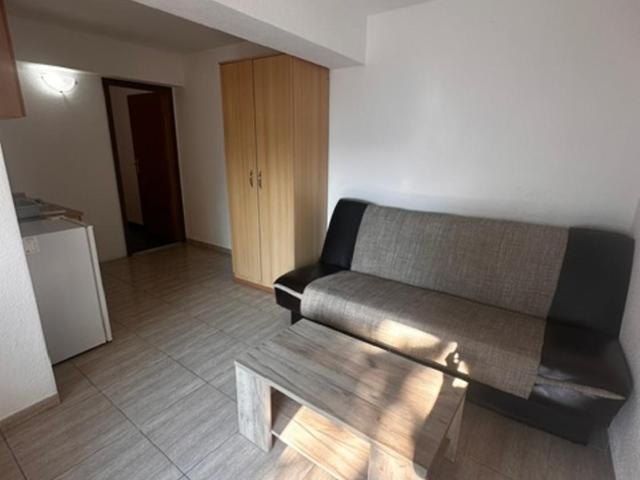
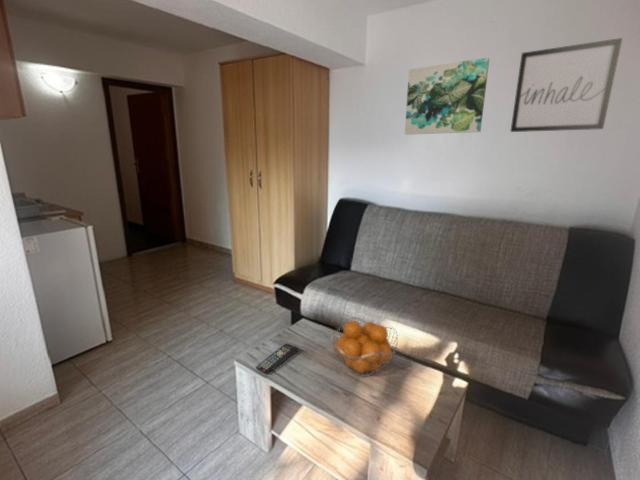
+ remote control [254,342,300,376]
+ fruit basket [329,316,399,378]
+ wall art [404,57,490,136]
+ wall art [509,37,623,133]
